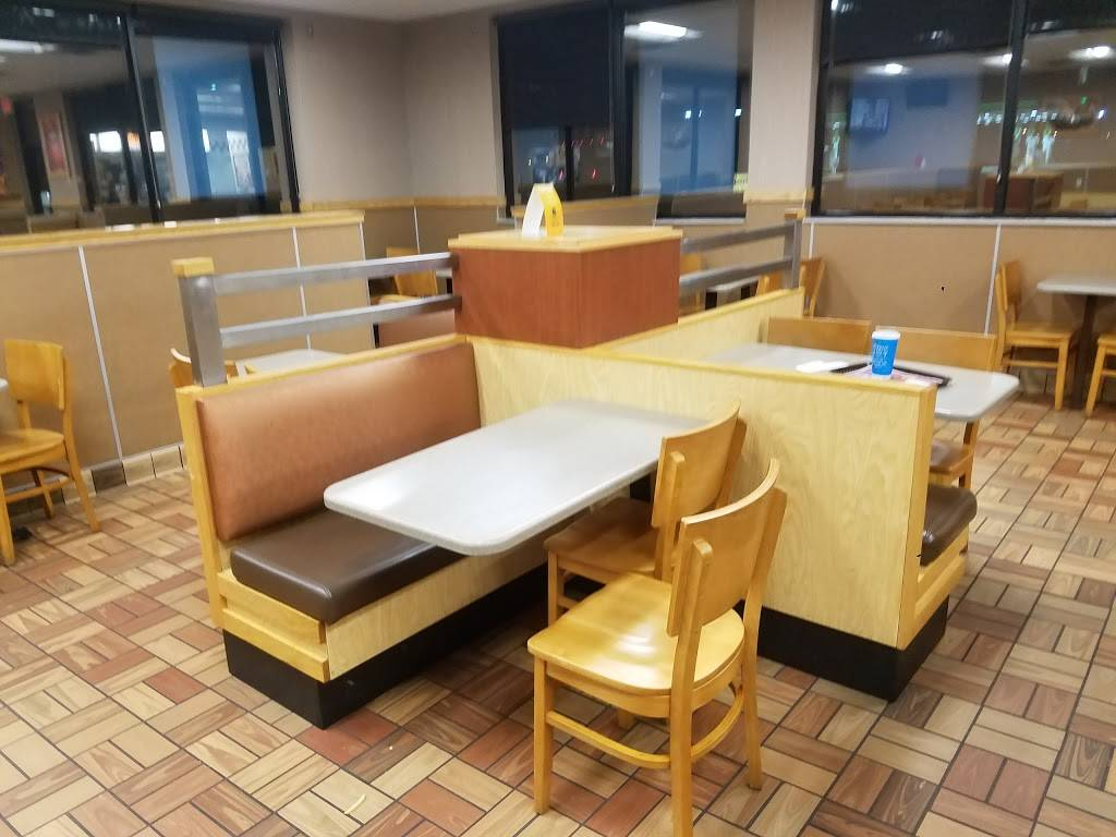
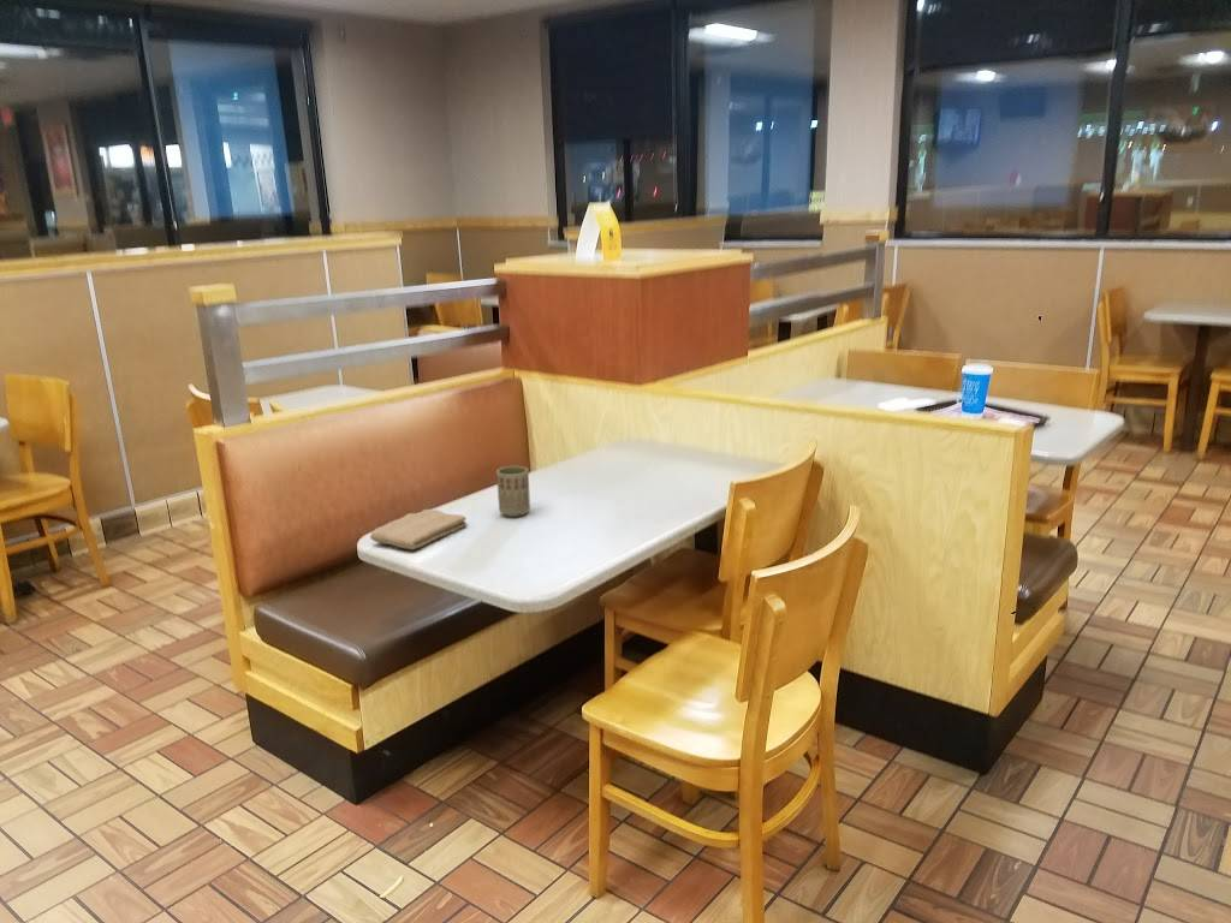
+ washcloth [369,508,468,550]
+ cup [495,465,531,518]
